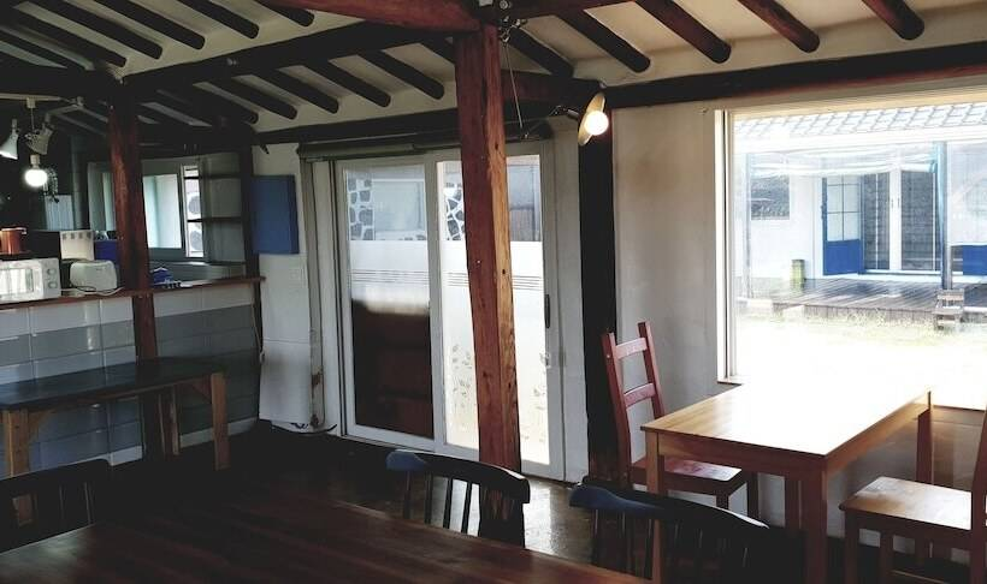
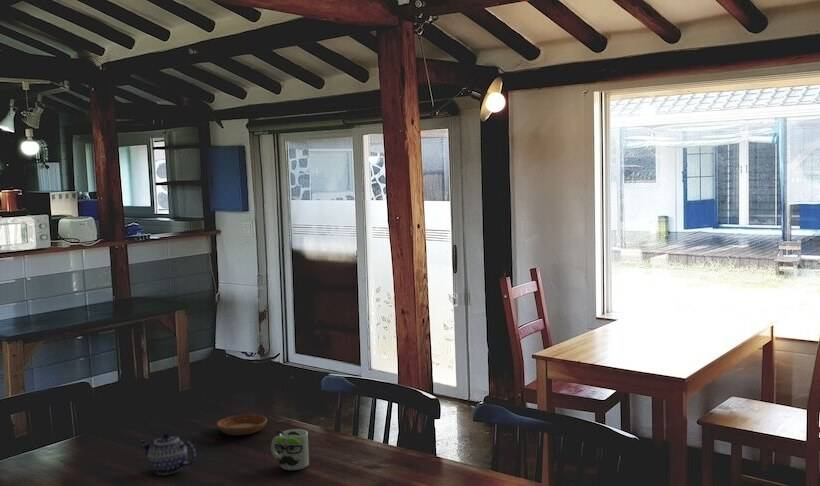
+ teapot [139,432,197,476]
+ mug [270,428,310,471]
+ saucer [216,414,268,436]
